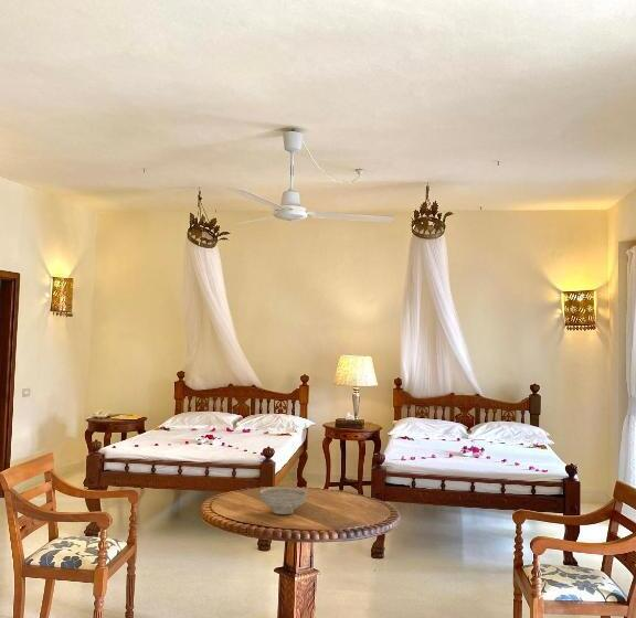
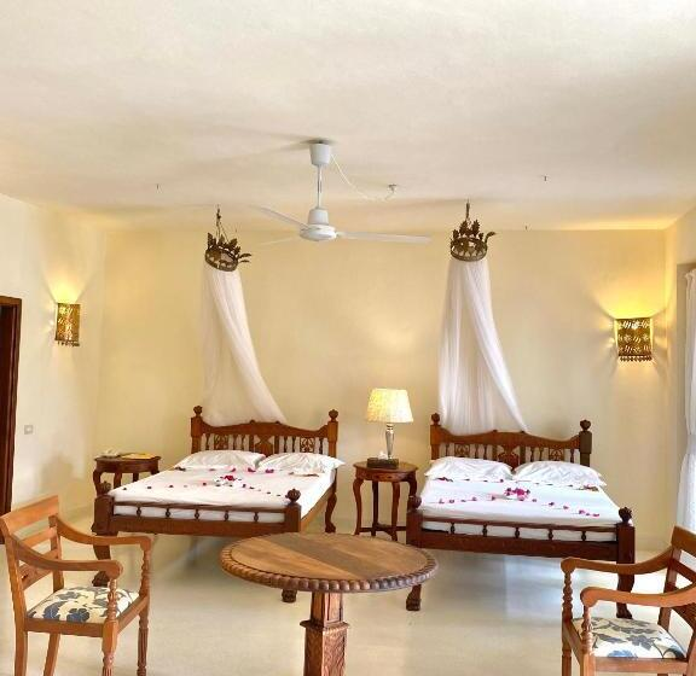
- decorative bowl [259,486,309,515]
